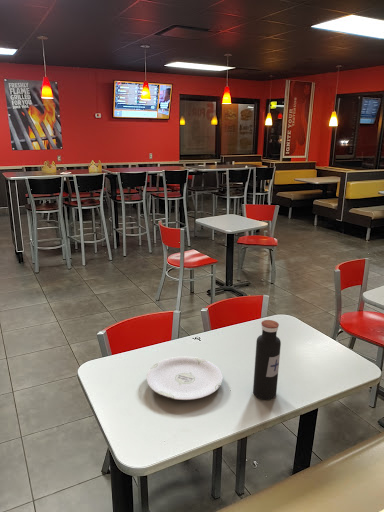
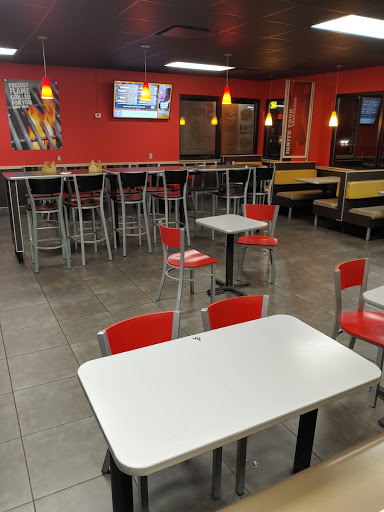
- plate [146,356,224,401]
- water bottle [252,319,282,401]
